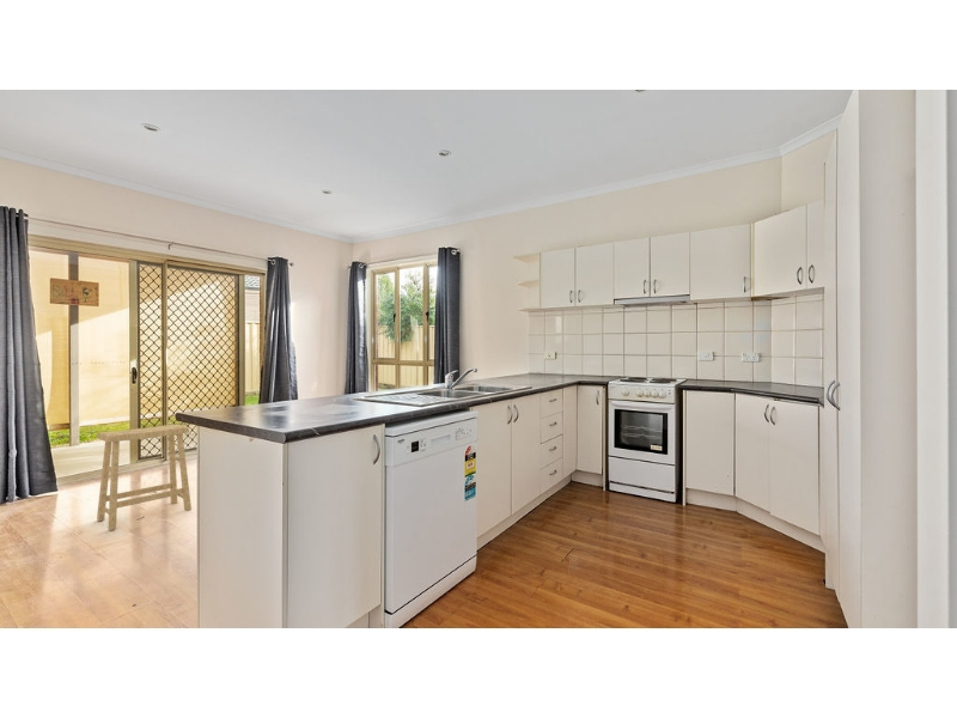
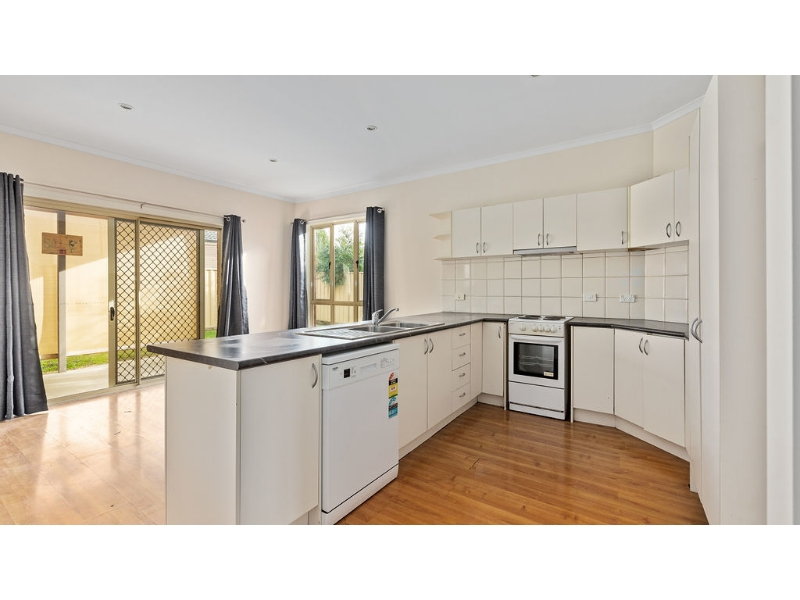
- stool [96,424,193,531]
